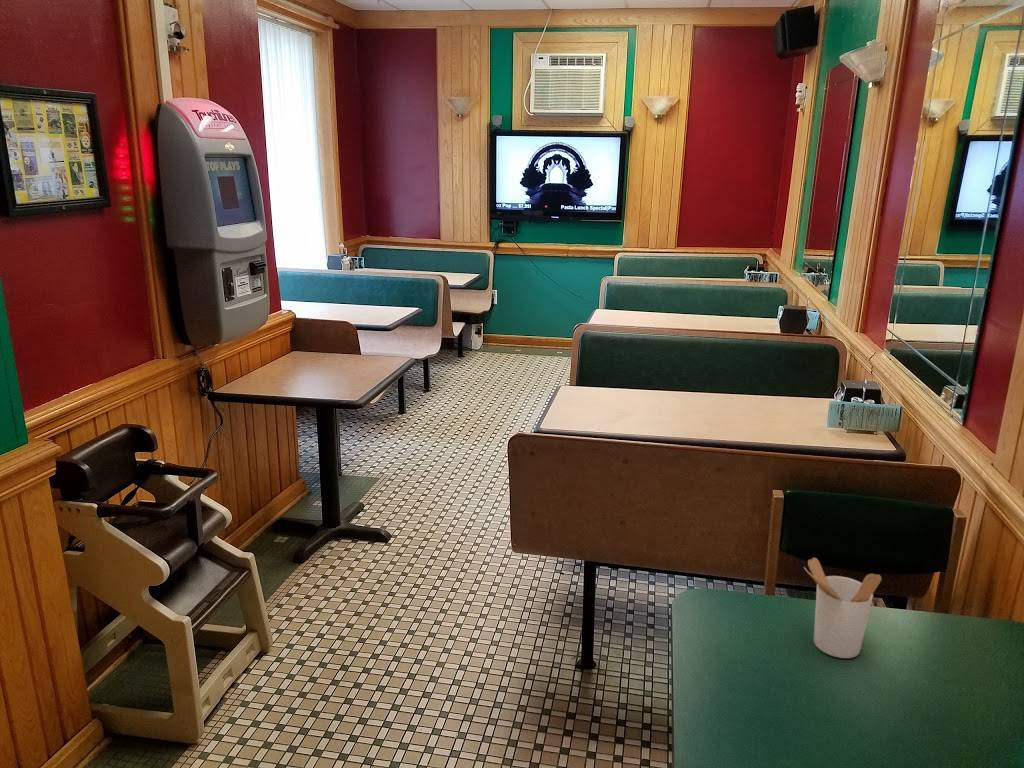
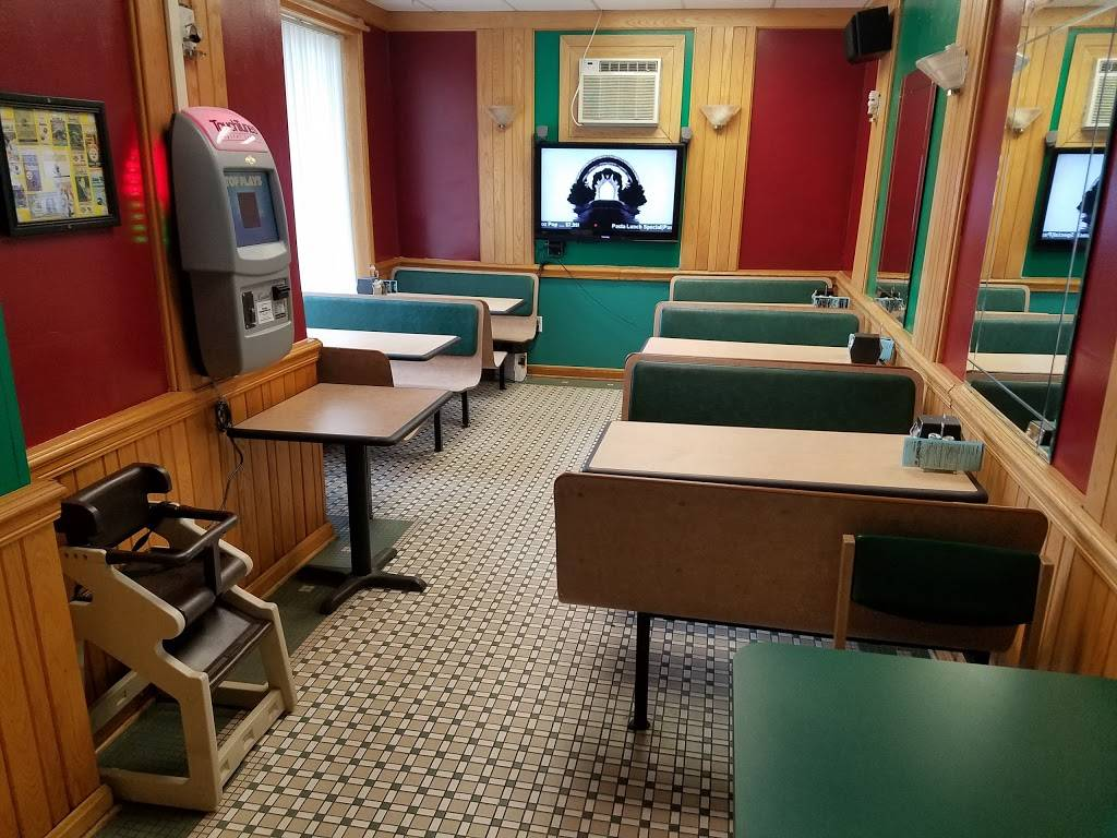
- utensil holder [803,557,883,659]
